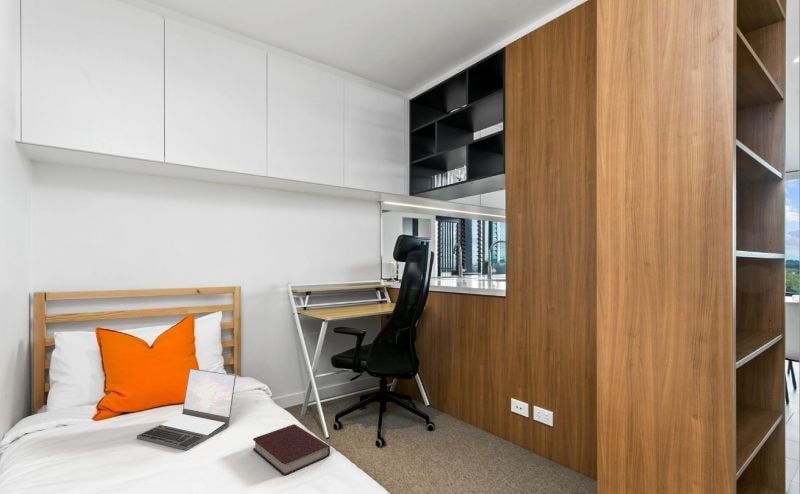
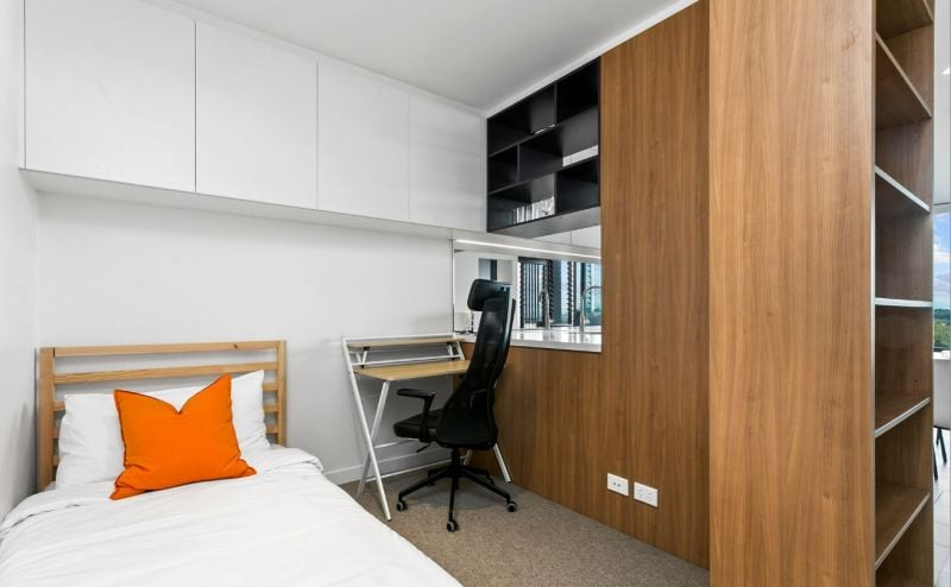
- book [252,423,331,476]
- laptop [136,368,237,451]
